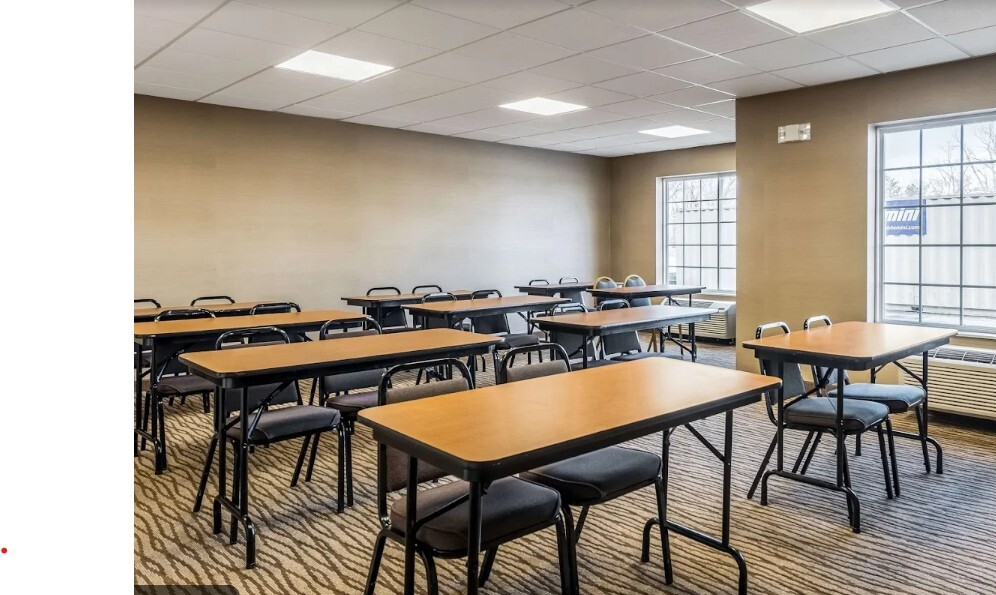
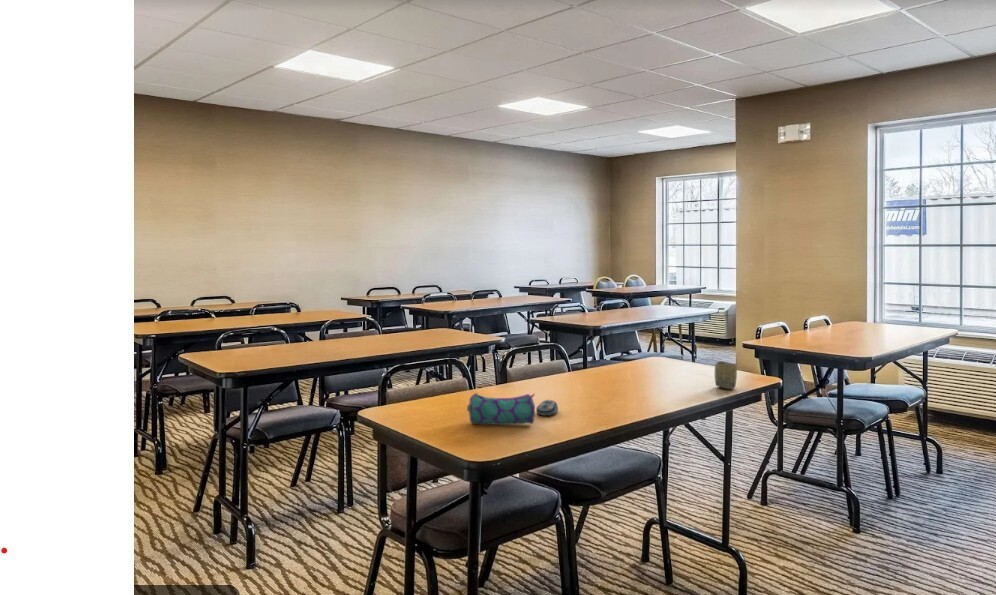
+ cup [714,360,738,390]
+ computer mouse [535,399,559,417]
+ pencil case [466,392,536,426]
